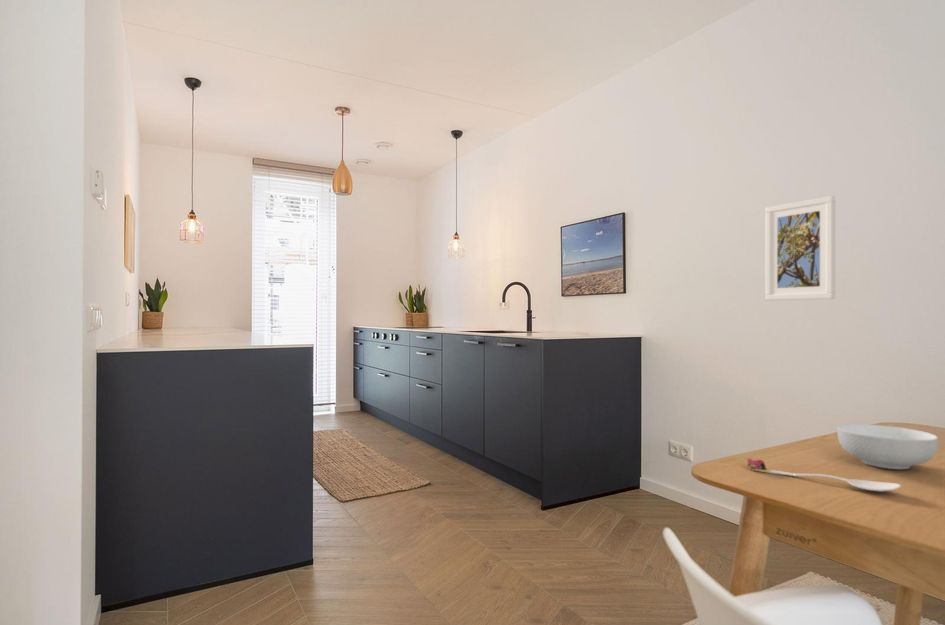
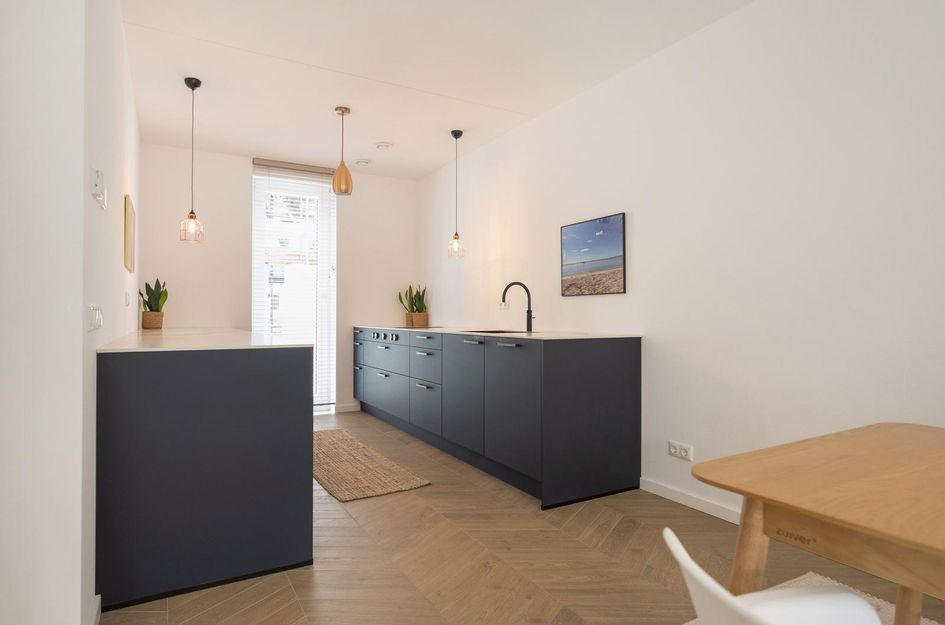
- spoon [745,457,902,493]
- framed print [764,195,836,301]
- cereal bowl [836,424,939,470]
